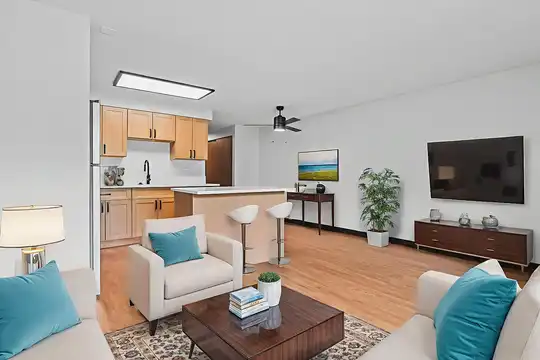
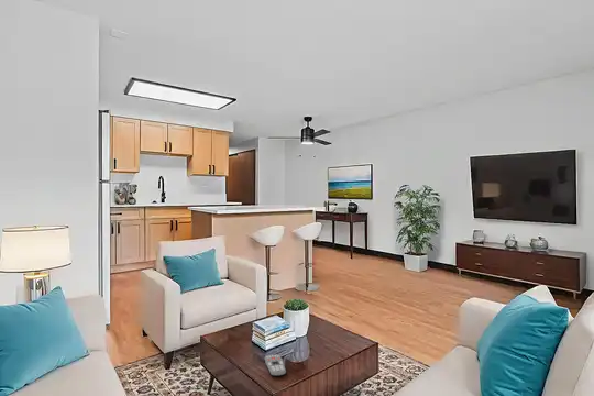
+ remote control [264,354,287,377]
